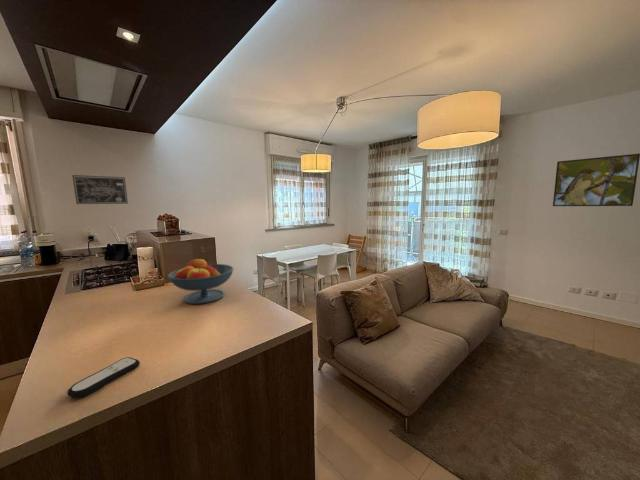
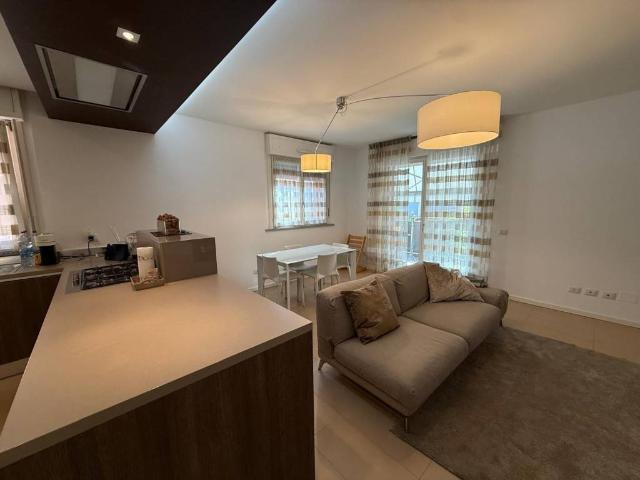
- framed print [552,153,640,207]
- fruit bowl [167,257,235,305]
- remote control [67,356,141,399]
- wall art [71,174,129,205]
